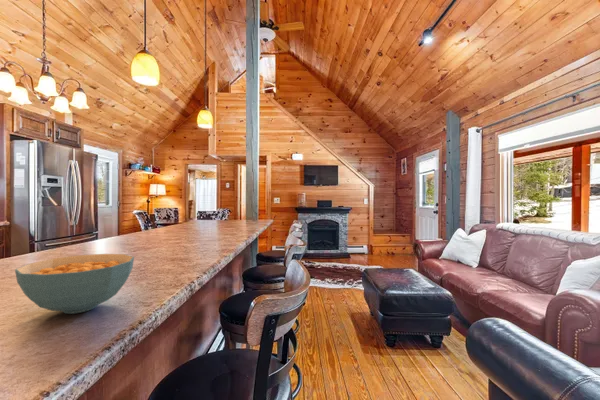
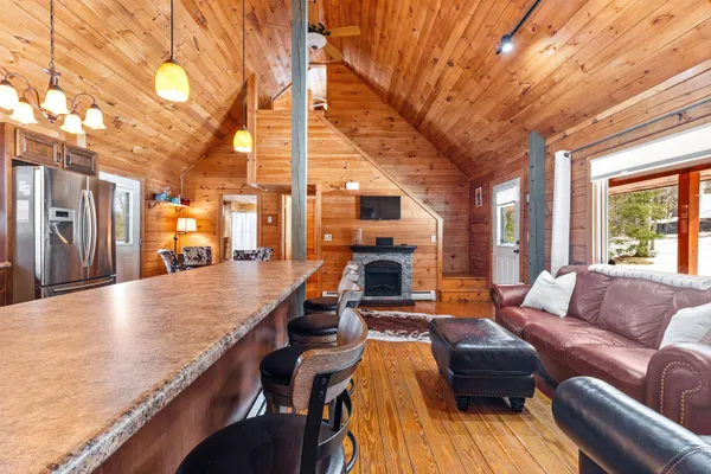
- cereal bowl [14,253,135,315]
